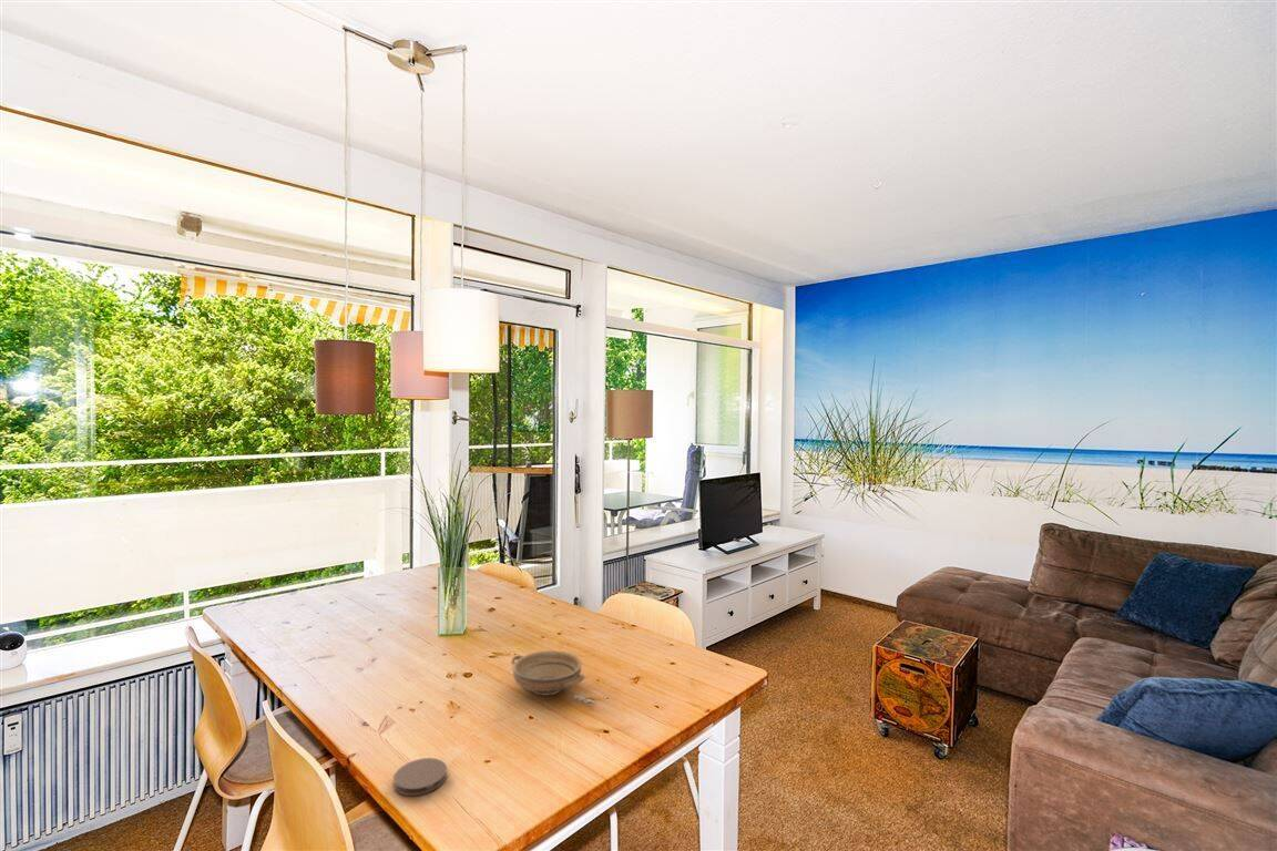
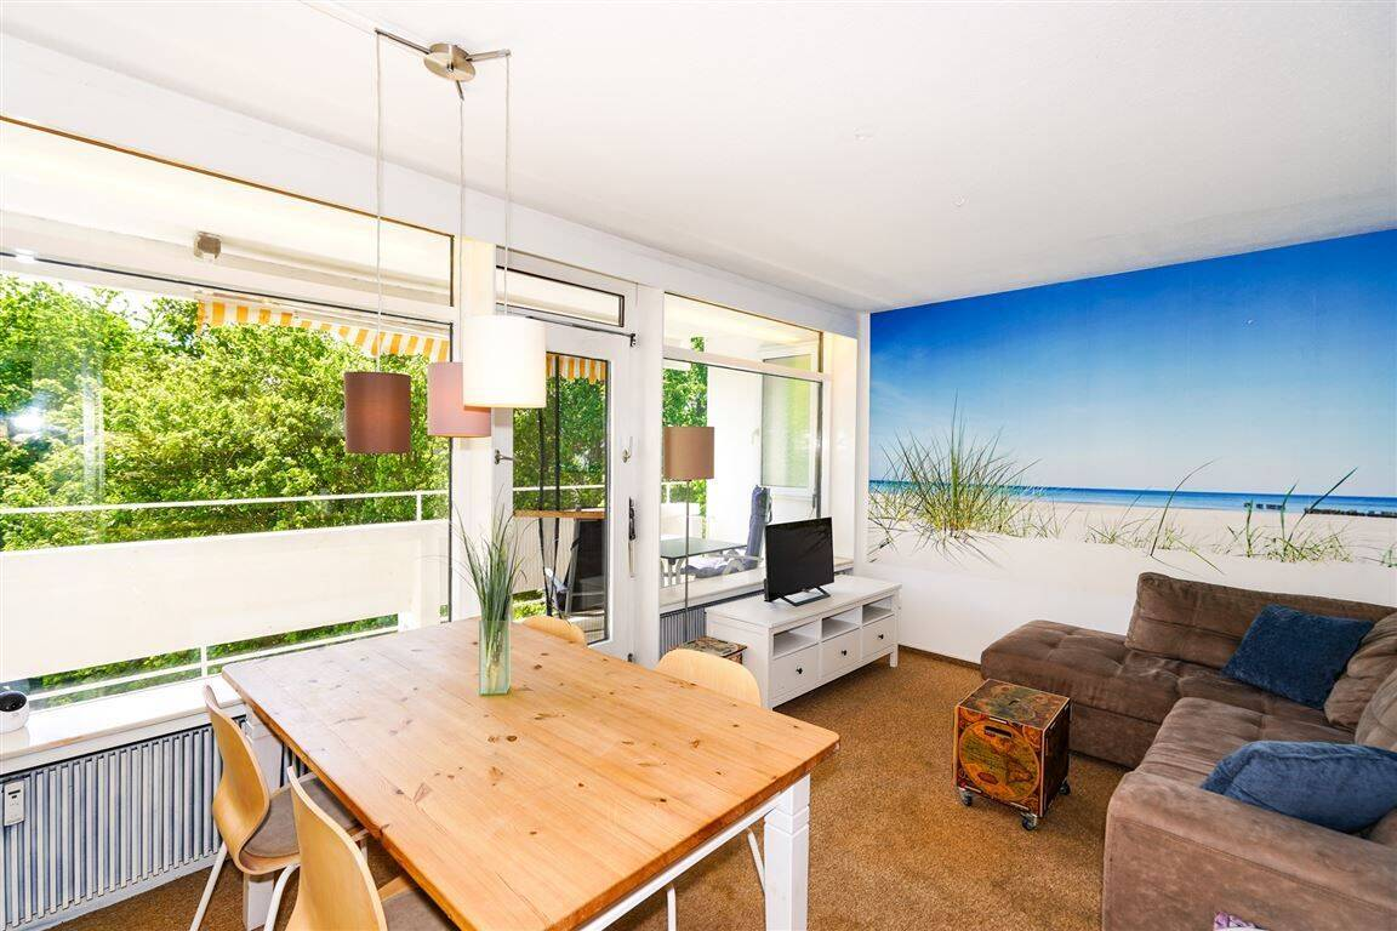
- coaster [392,757,448,797]
- bowl [510,649,595,706]
